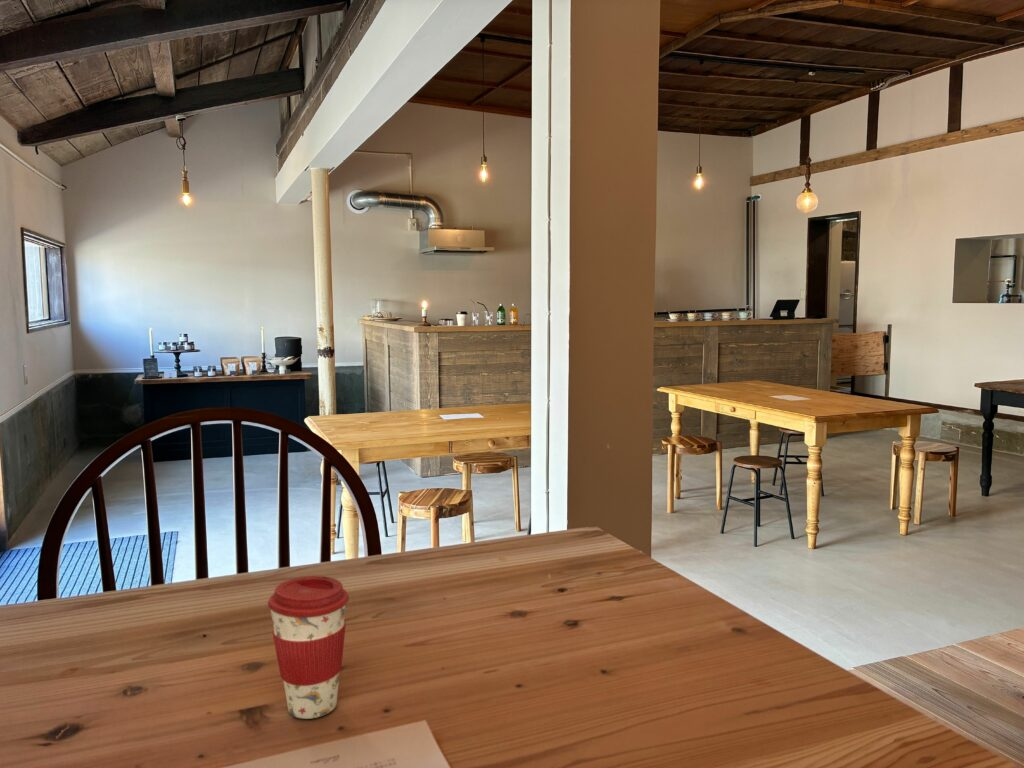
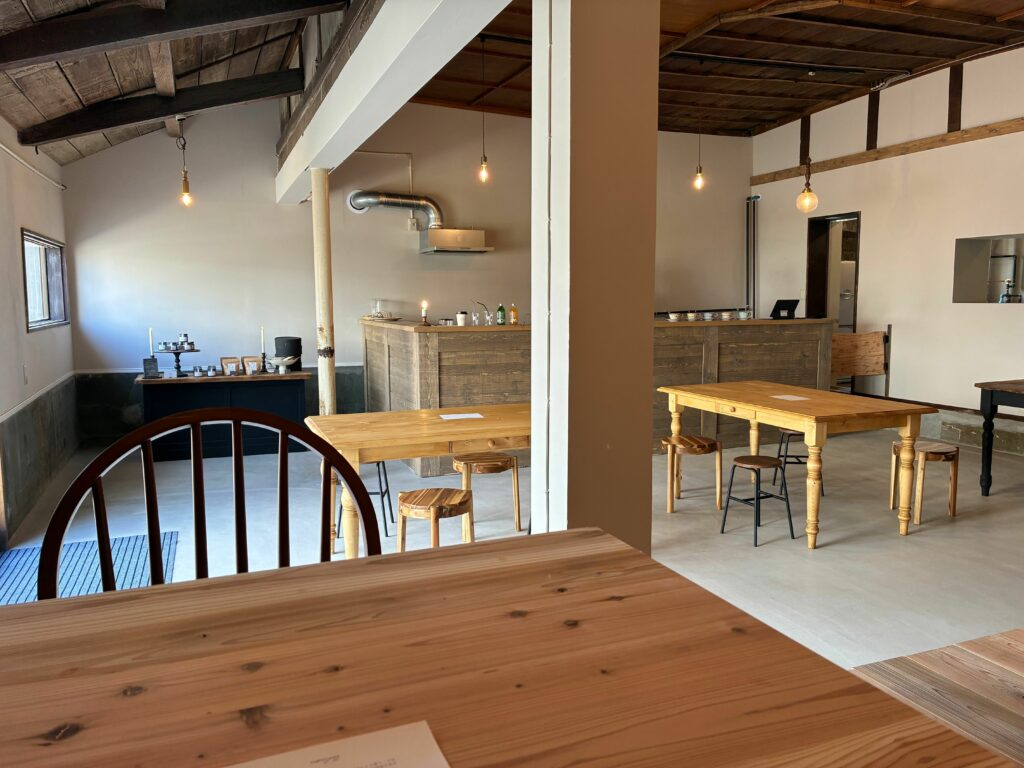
- coffee cup [267,575,350,720]
